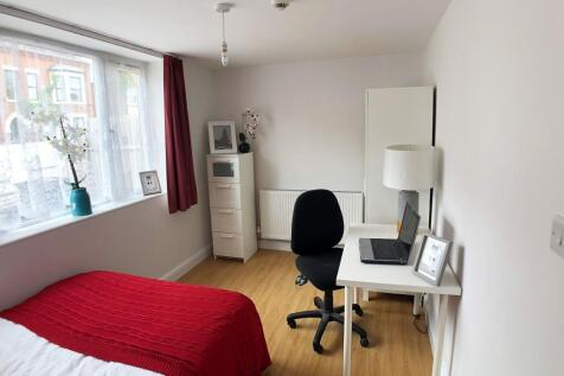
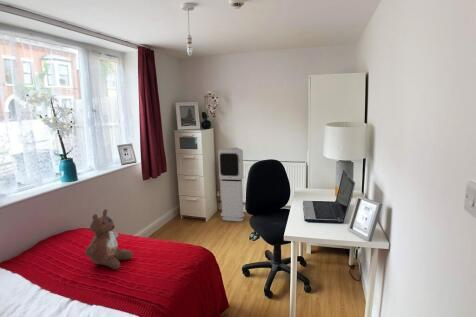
+ air purifier [217,147,245,222]
+ stuffed bear [84,208,134,270]
